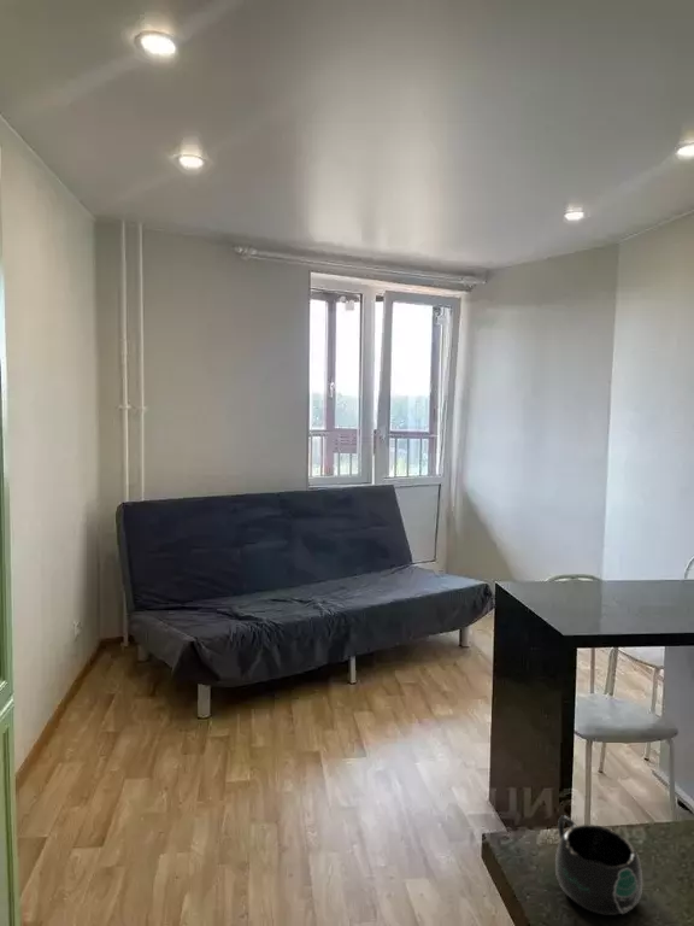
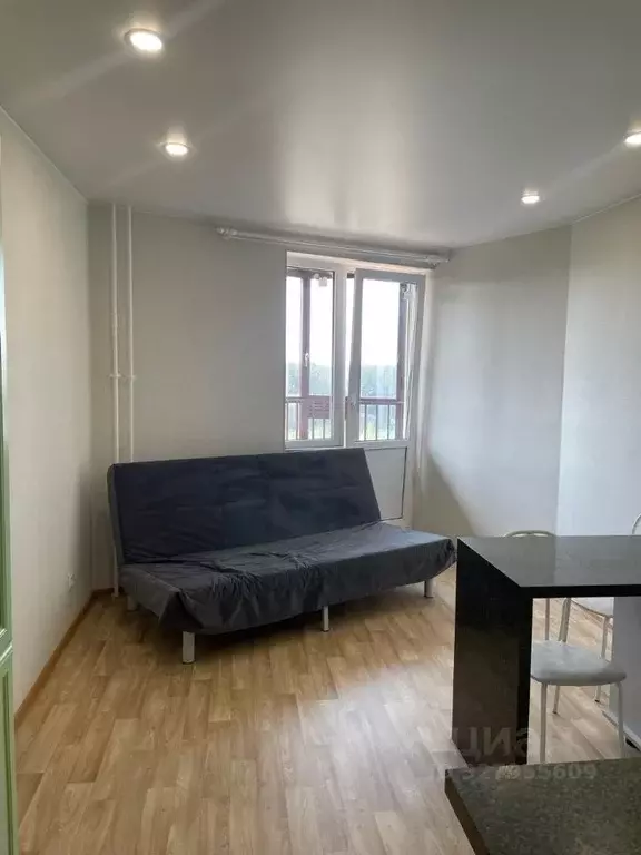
- mug [554,814,643,916]
